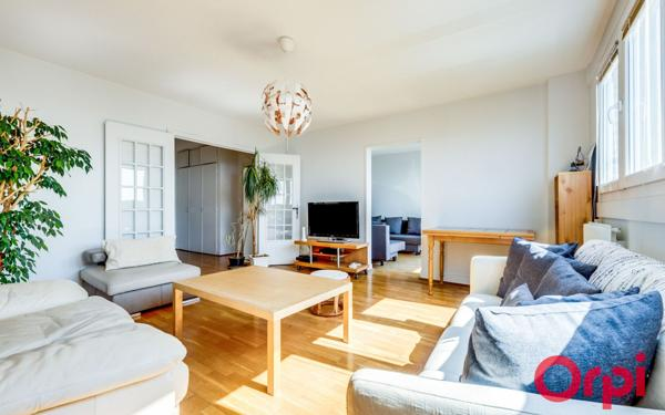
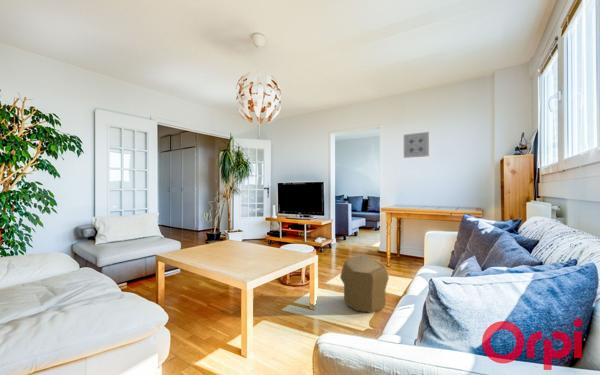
+ wall art [403,131,430,159]
+ pouf [339,253,390,314]
